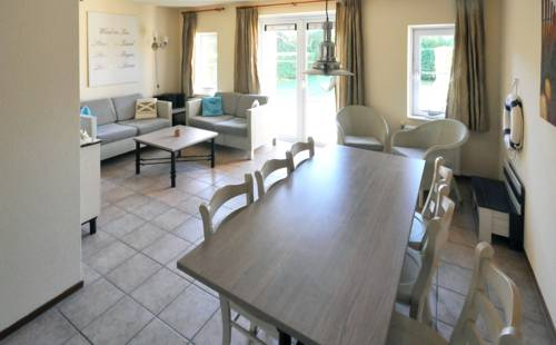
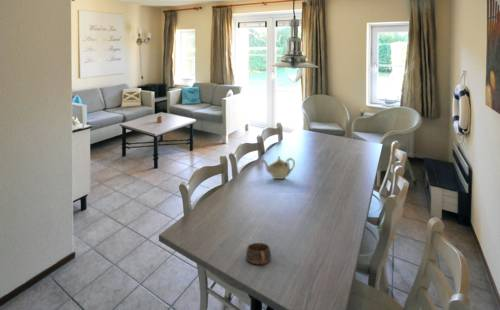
+ teapot [260,155,296,180]
+ cup [245,242,272,266]
